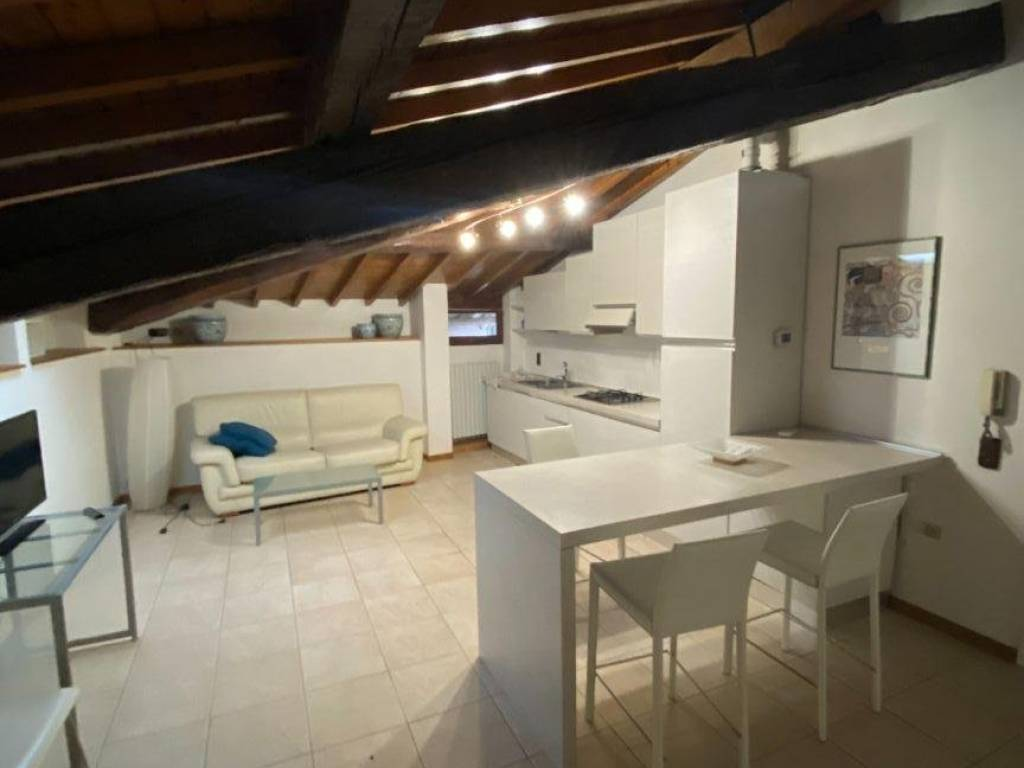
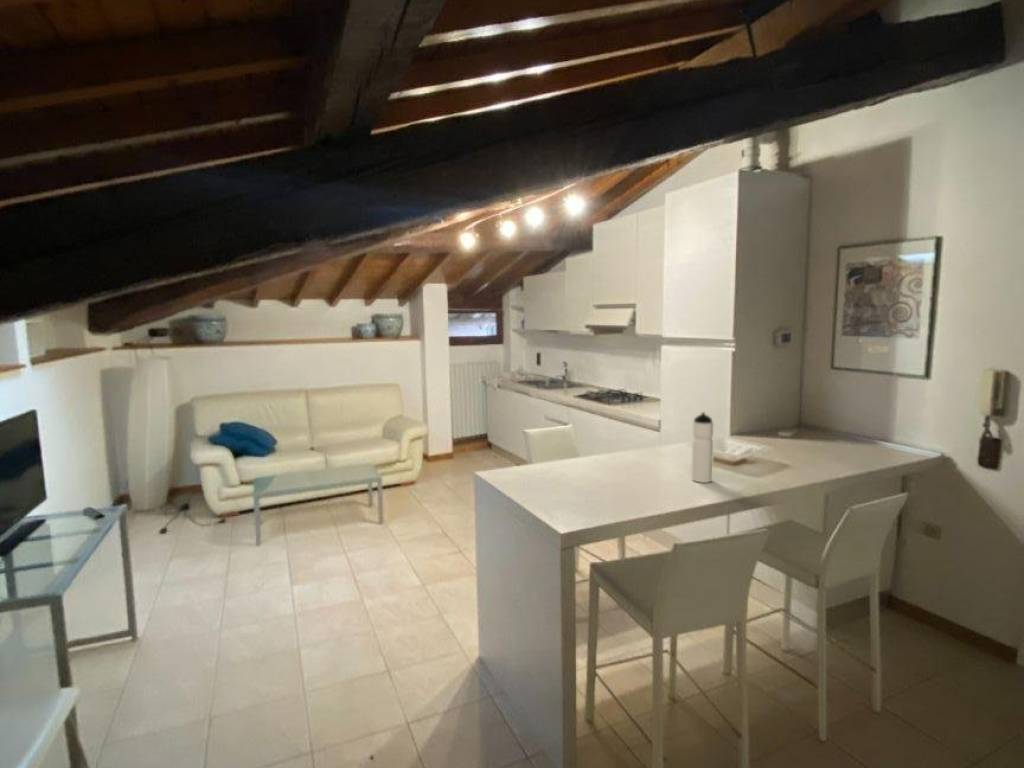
+ water bottle [690,411,714,484]
